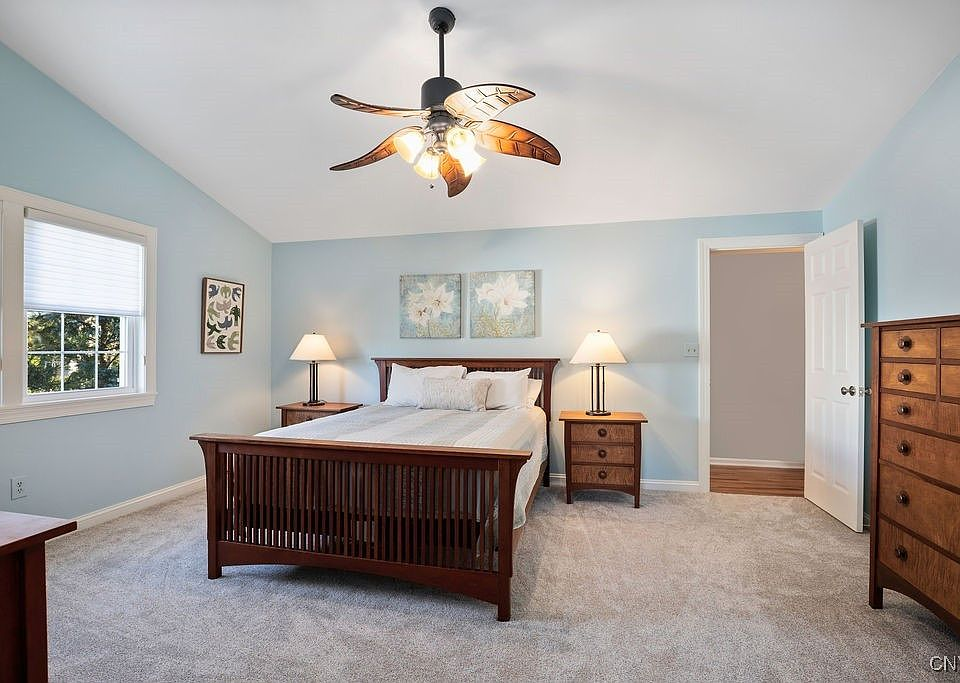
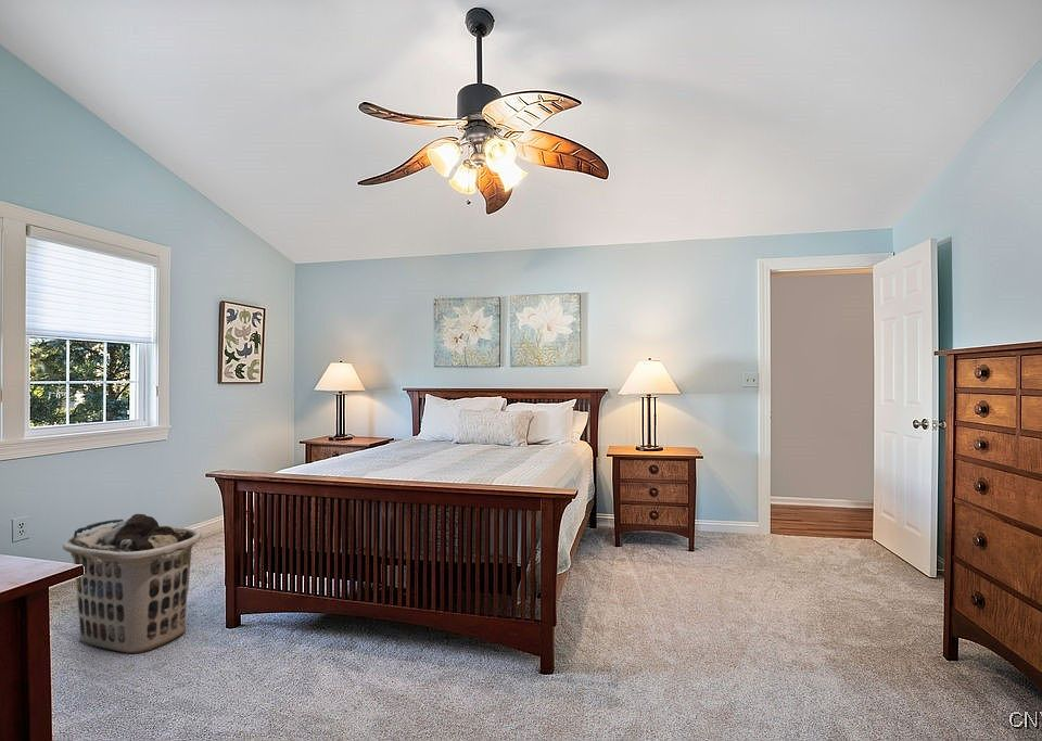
+ clothes hamper [62,513,203,654]
